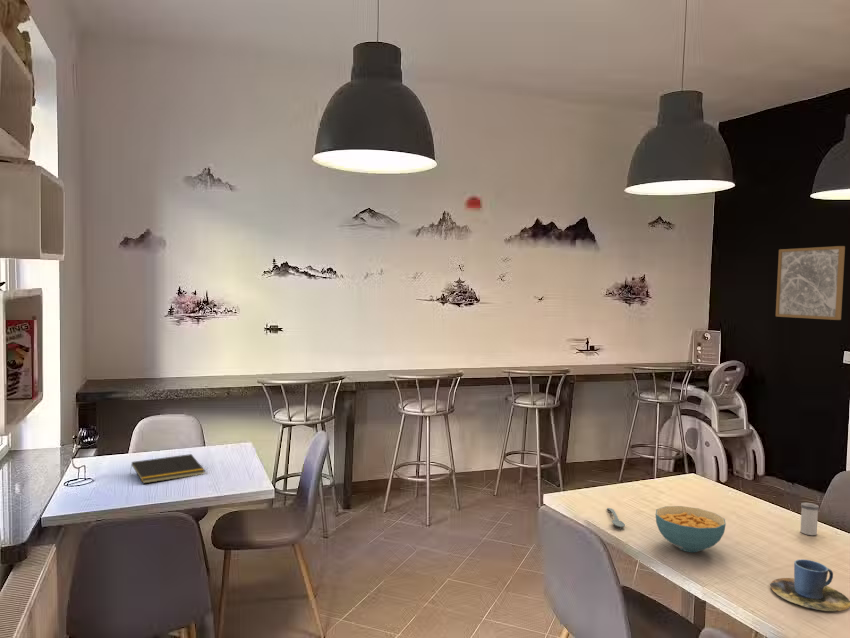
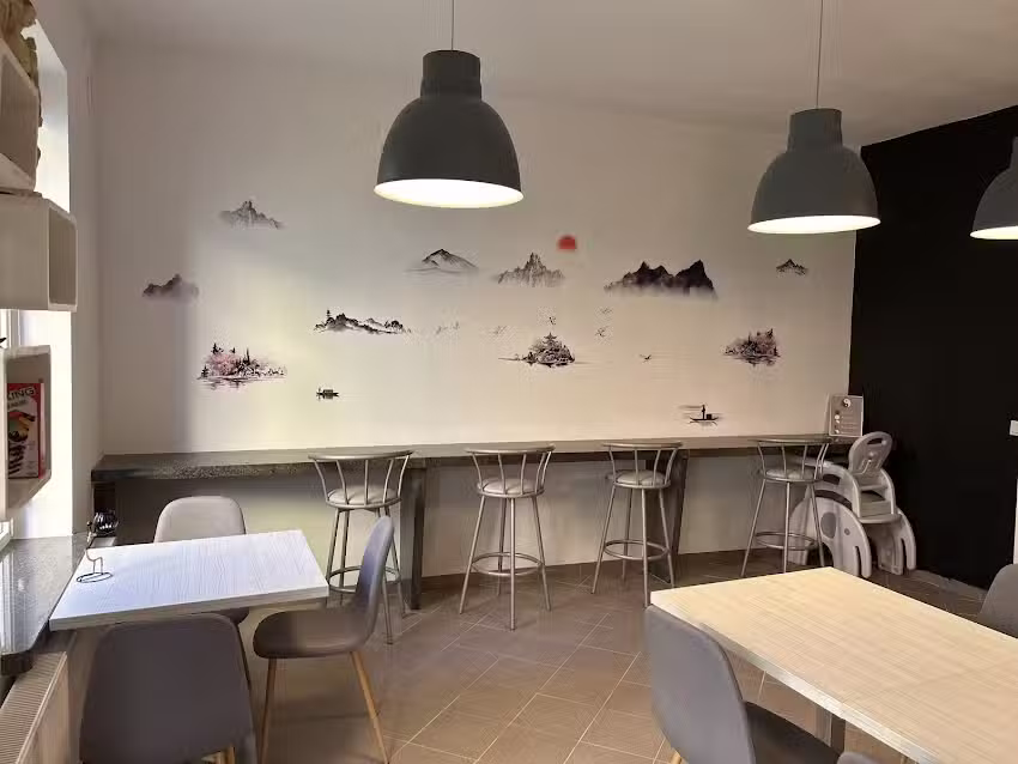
- salt shaker [800,502,820,536]
- cup [769,558,850,612]
- cereal bowl [655,505,727,553]
- spoon [606,507,626,528]
- notepad [129,453,206,485]
- wall art [775,245,846,321]
